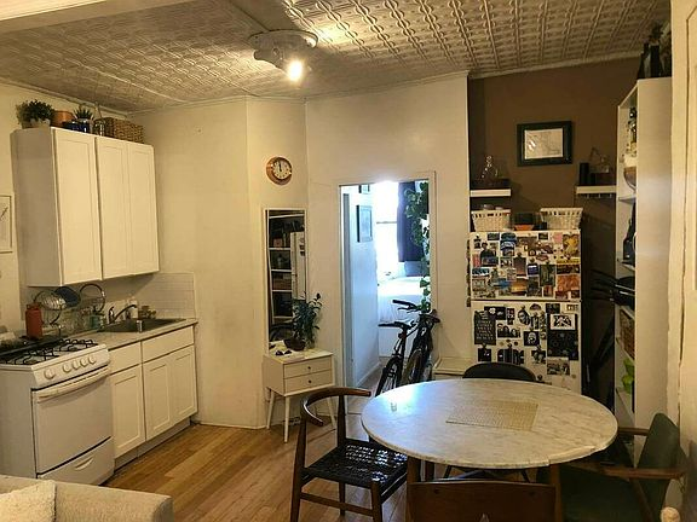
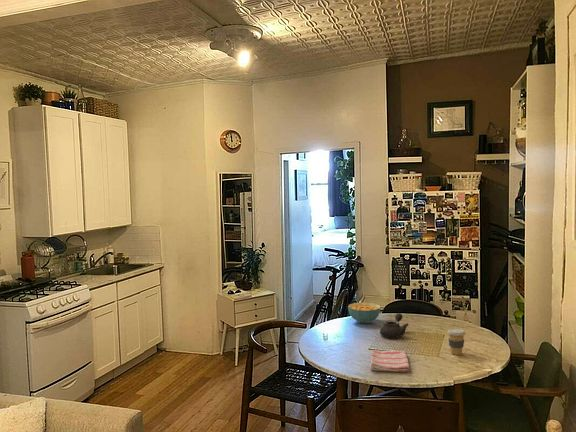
+ teapot [379,312,410,339]
+ dish towel [369,349,410,373]
+ cereal bowl [347,301,382,325]
+ coffee cup [446,327,467,356]
